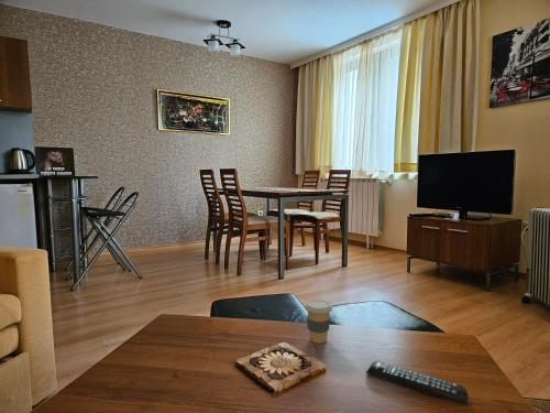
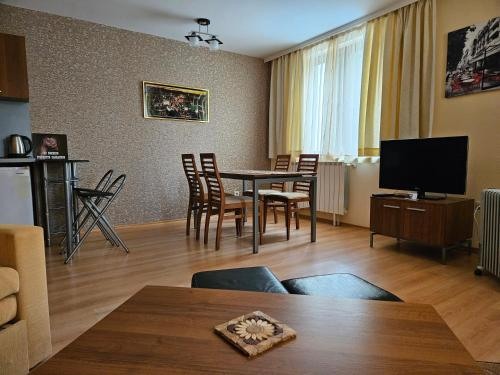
- coffee cup [304,298,333,345]
- remote control [365,360,470,406]
